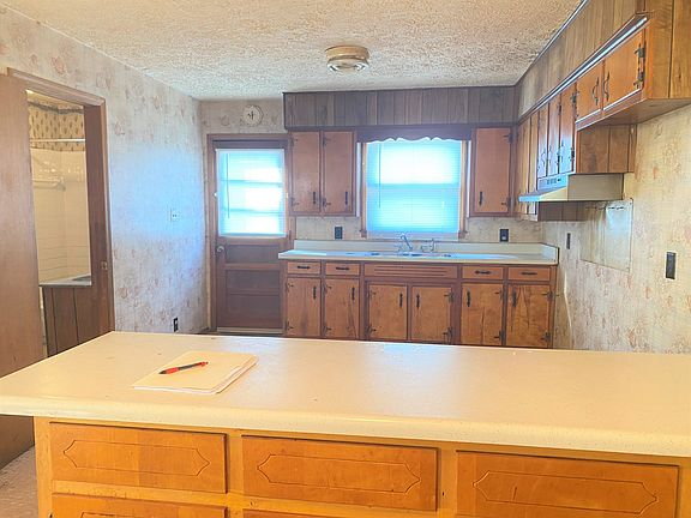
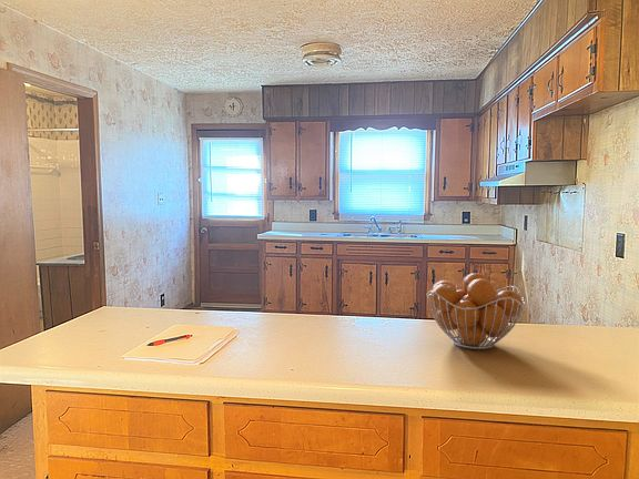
+ fruit basket [426,272,526,350]
